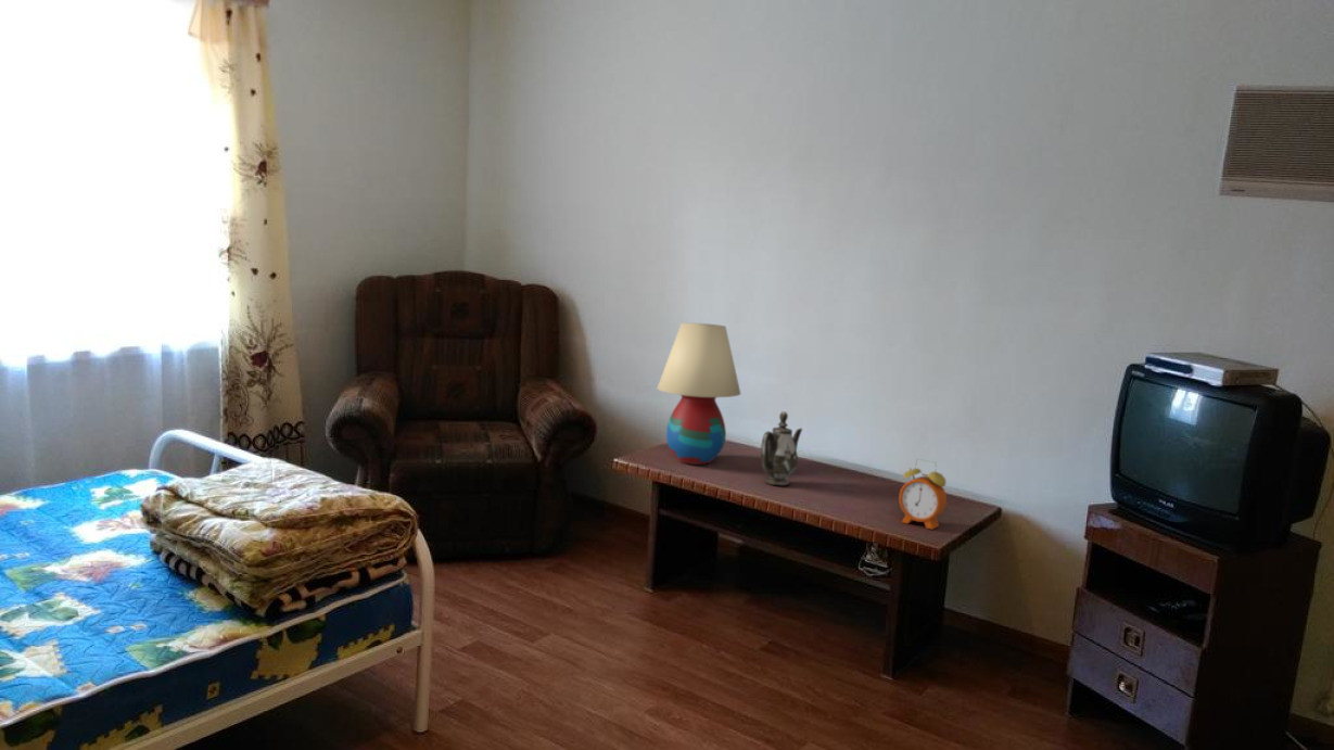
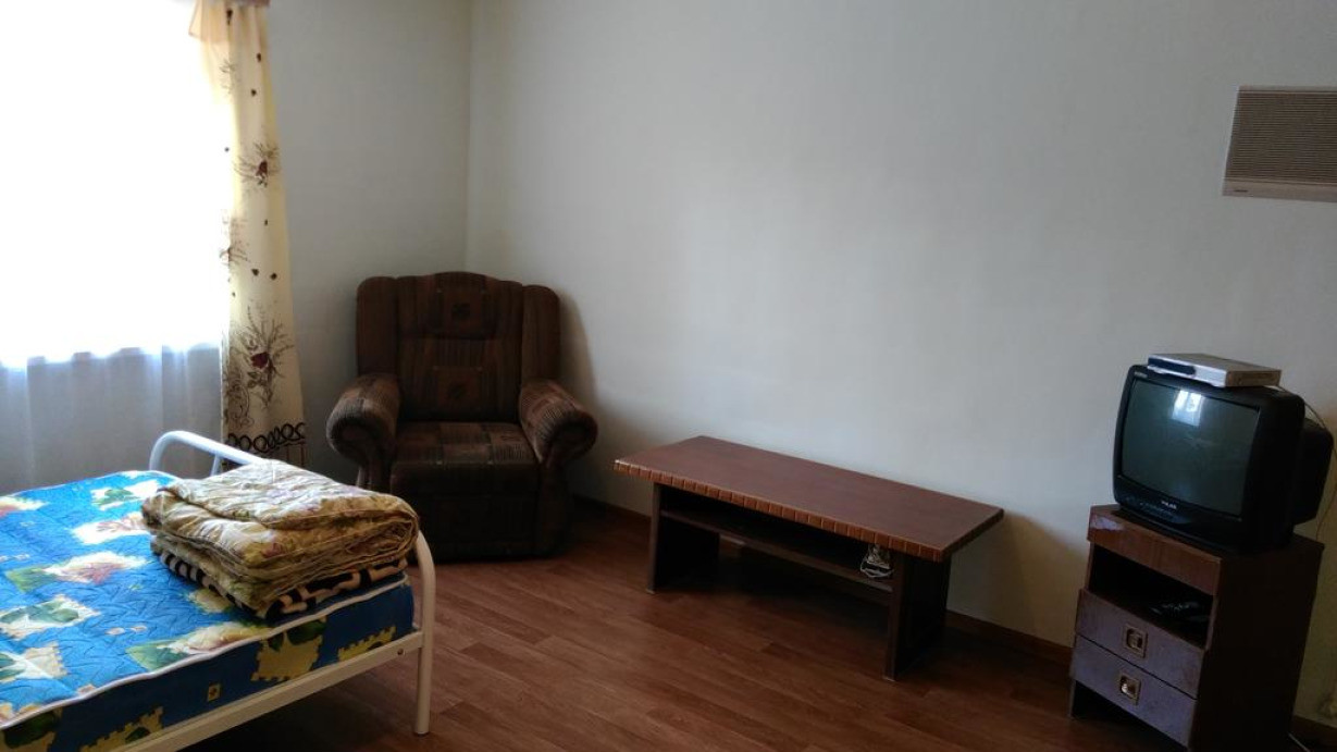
- alarm clock [898,458,948,530]
- table lamp [657,322,741,466]
- teapot [760,410,803,486]
